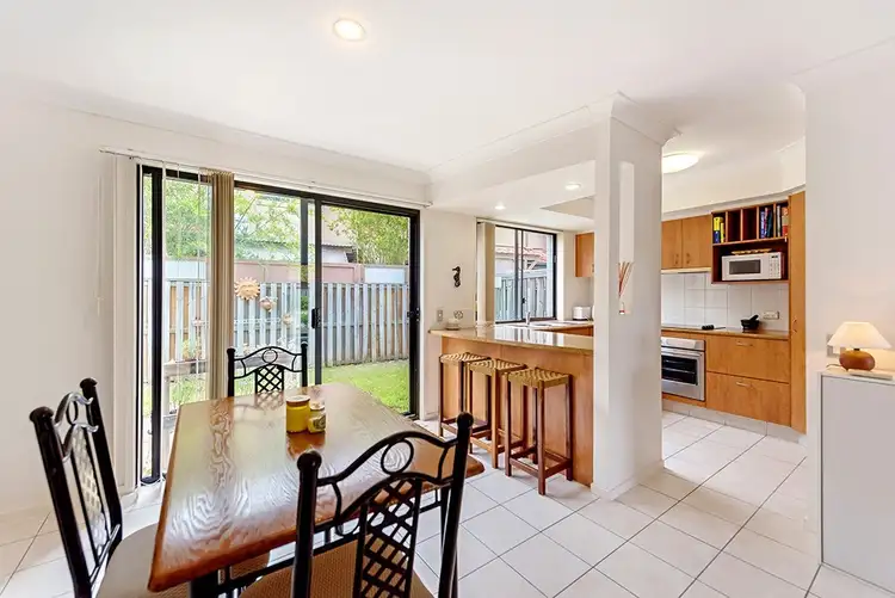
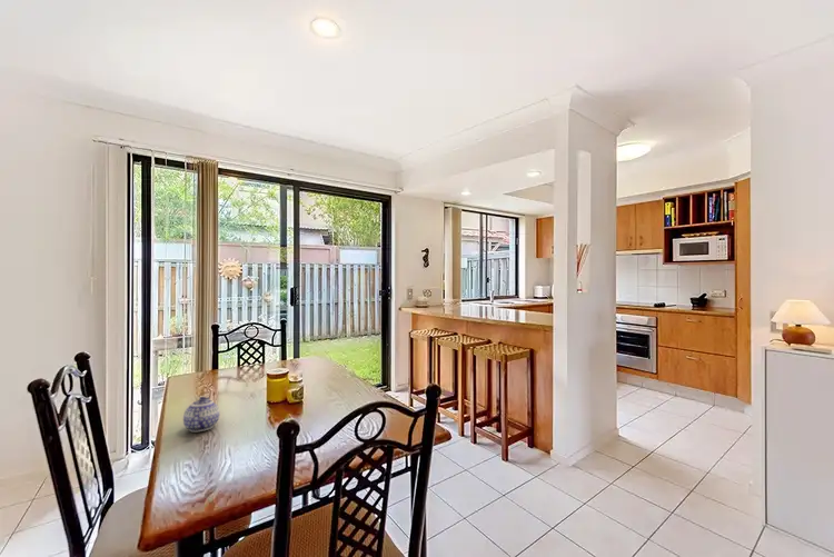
+ teapot [182,396,220,432]
